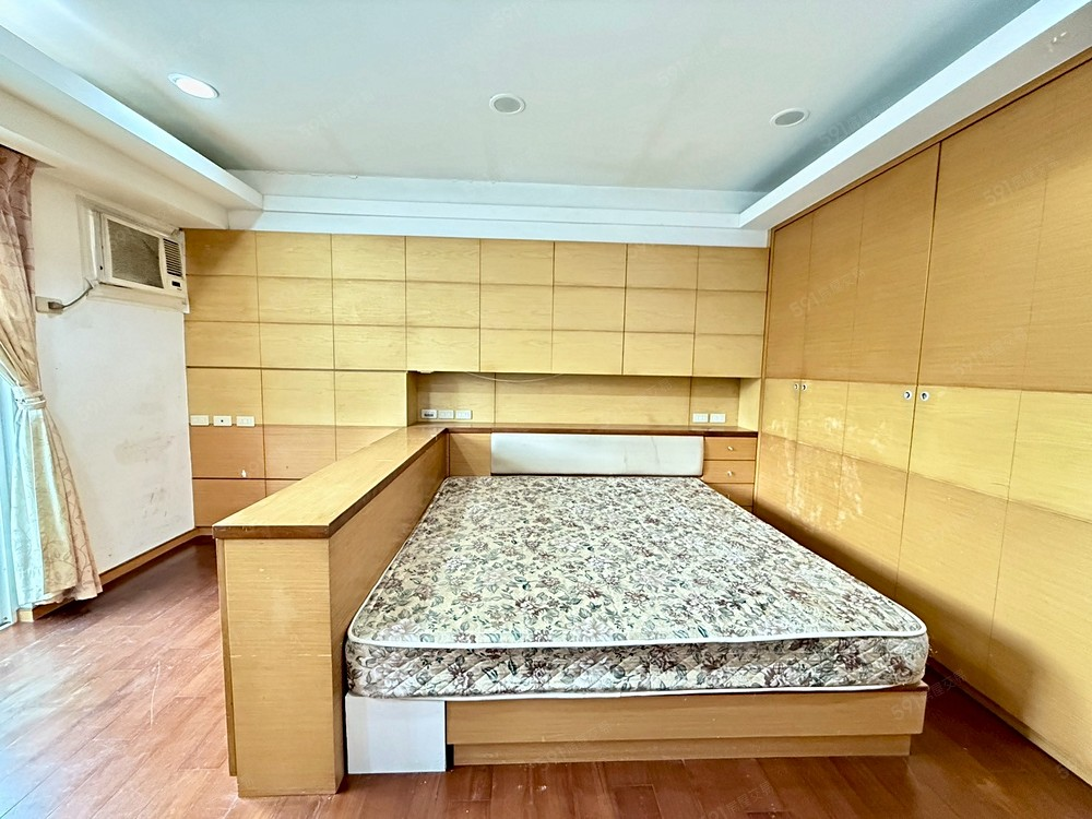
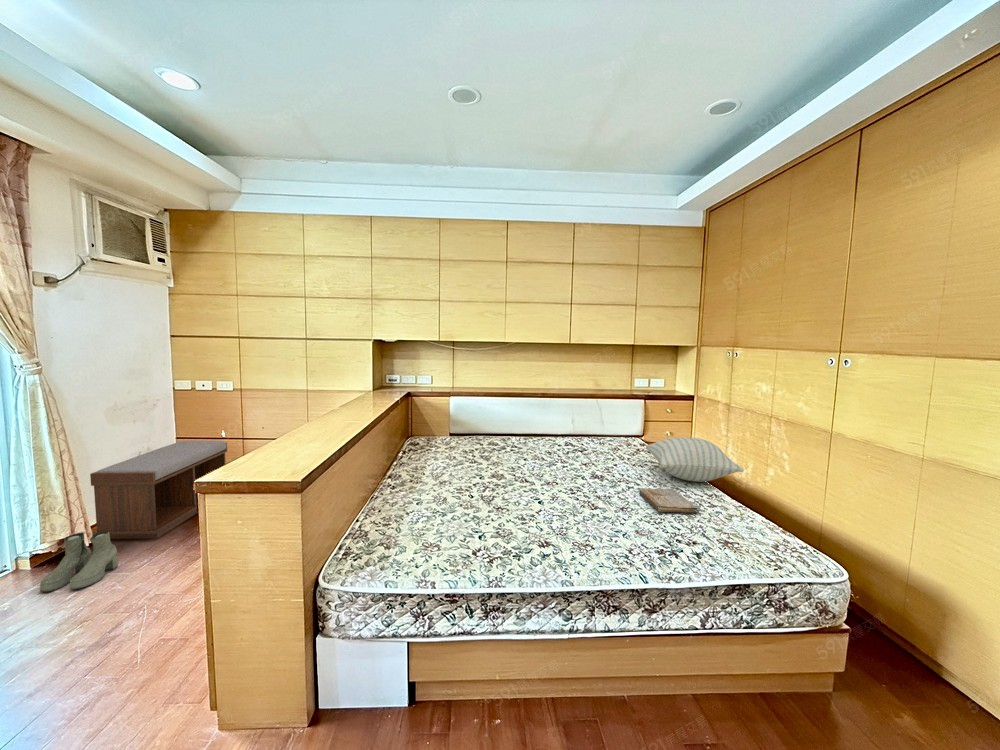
+ bench [89,440,228,540]
+ pillow [645,437,745,483]
+ book [638,487,699,514]
+ boots [39,531,119,593]
